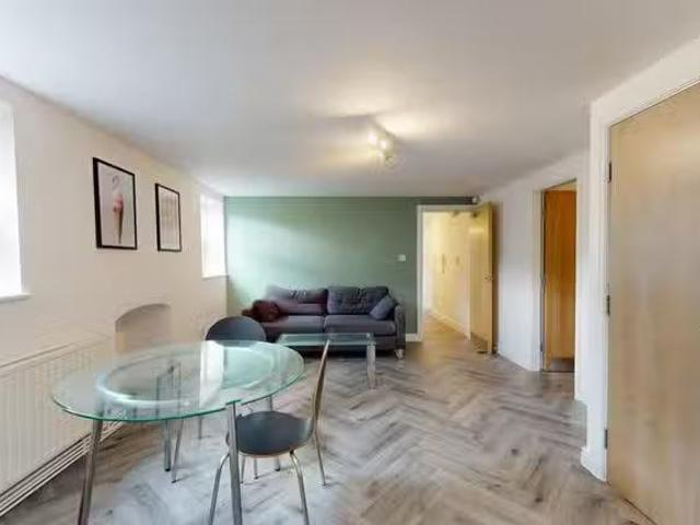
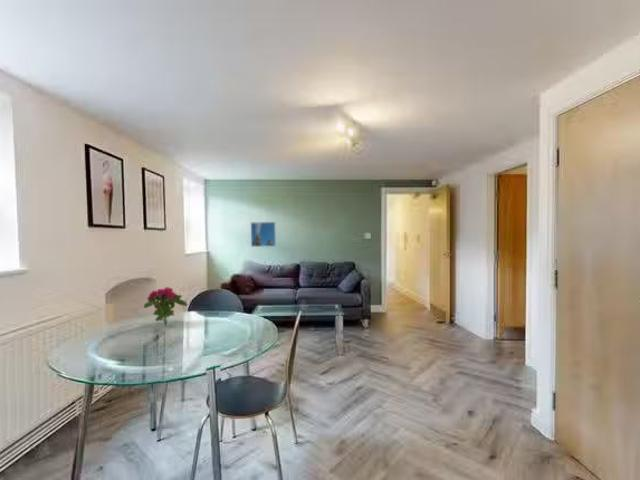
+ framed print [250,221,277,248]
+ flower [143,286,188,327]
